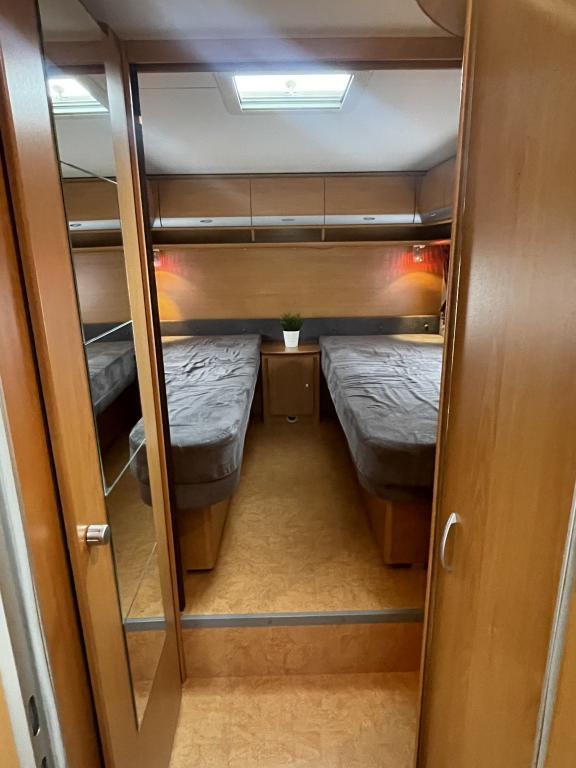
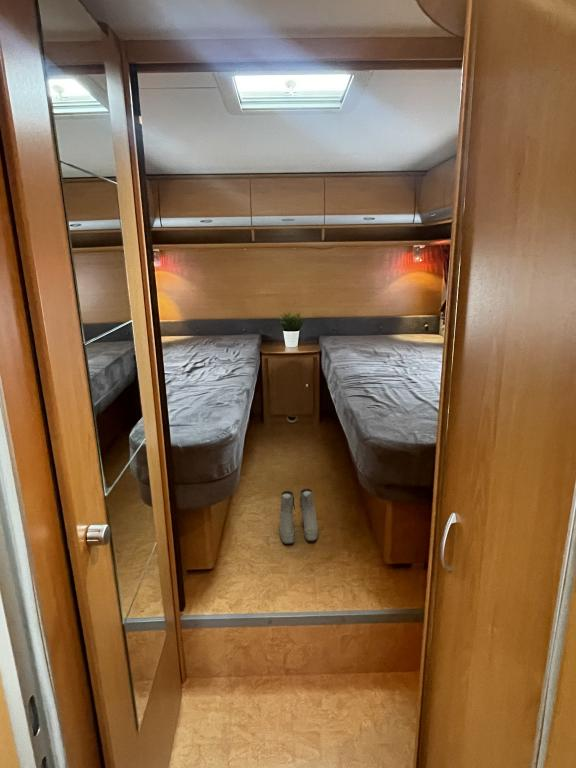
+ boots [279,488,319,545]
